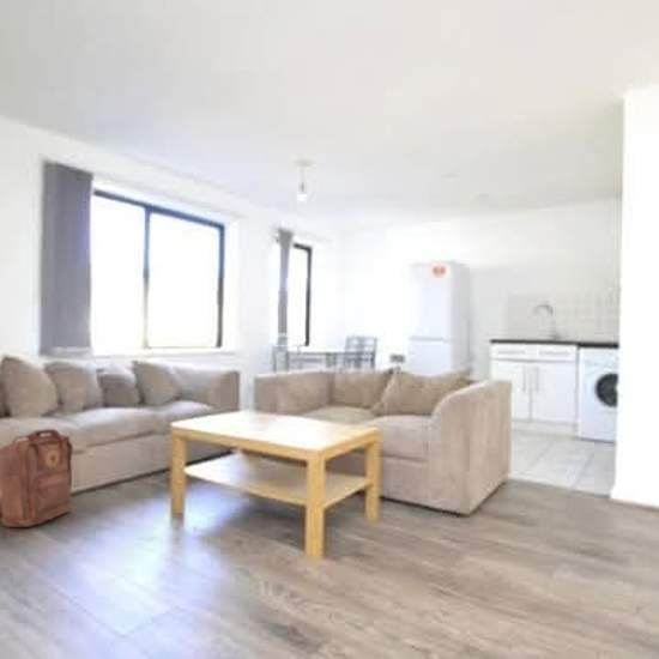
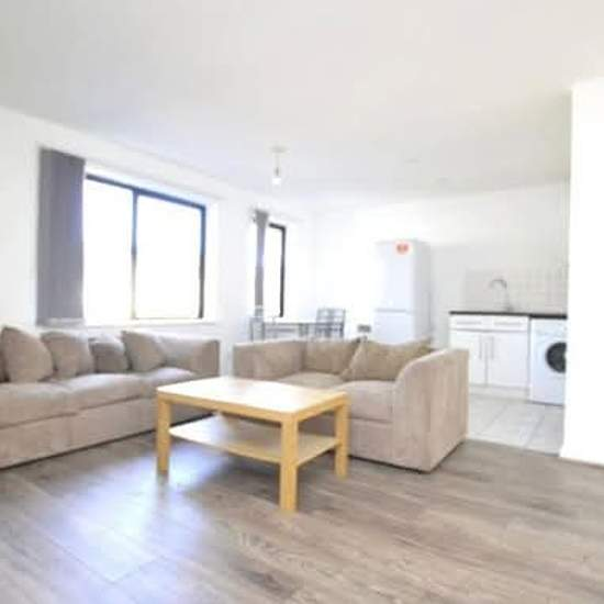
- backpack [0,428,74,528]
